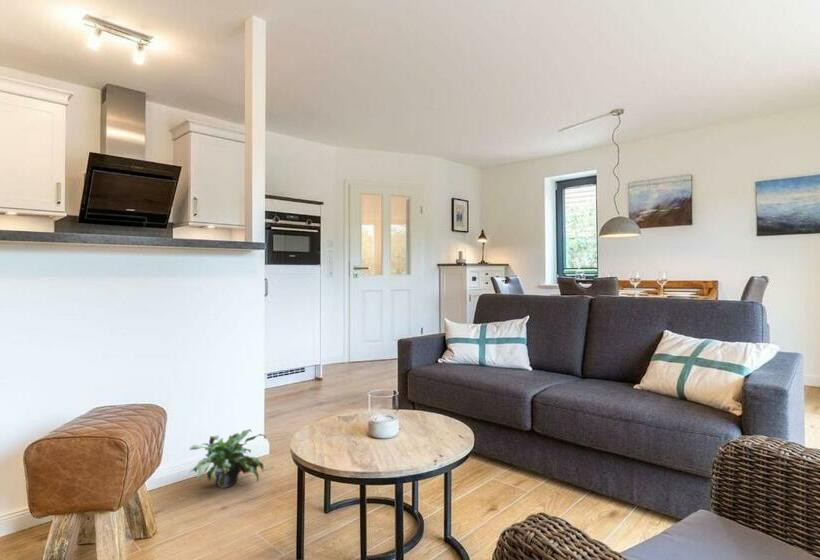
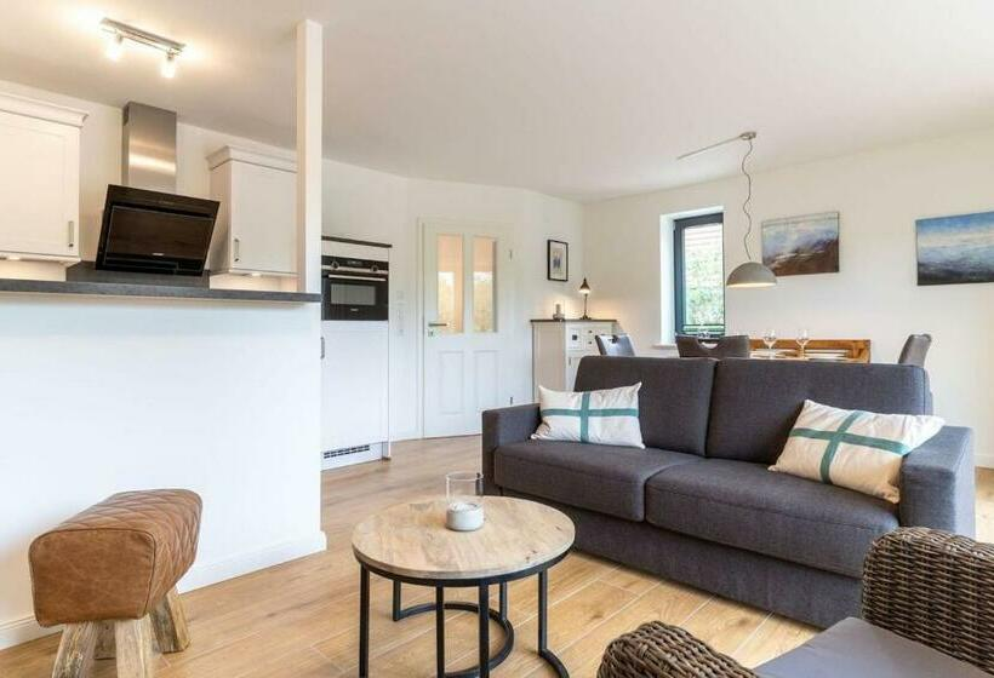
- potted plant [188,428,266,490]
